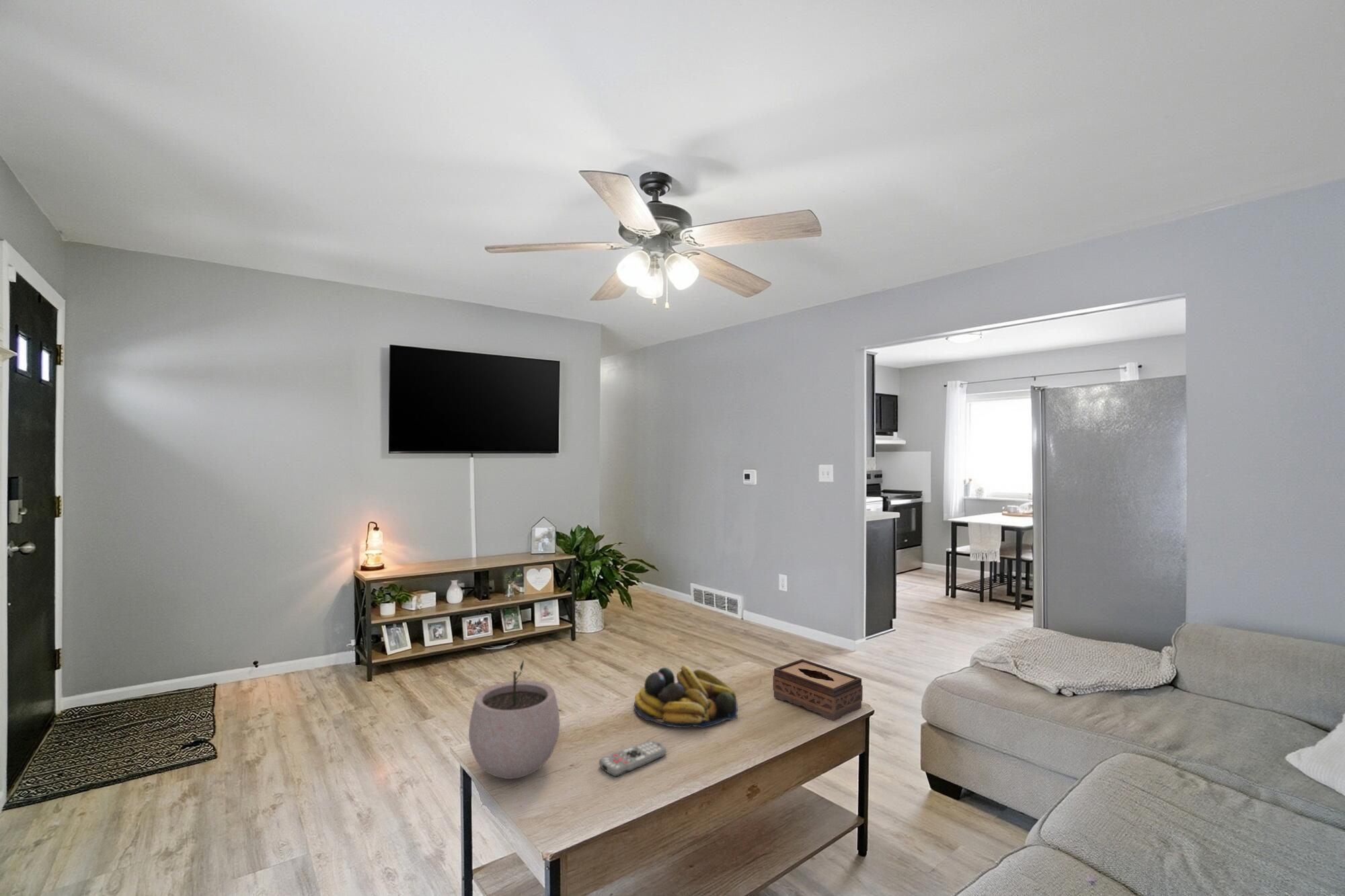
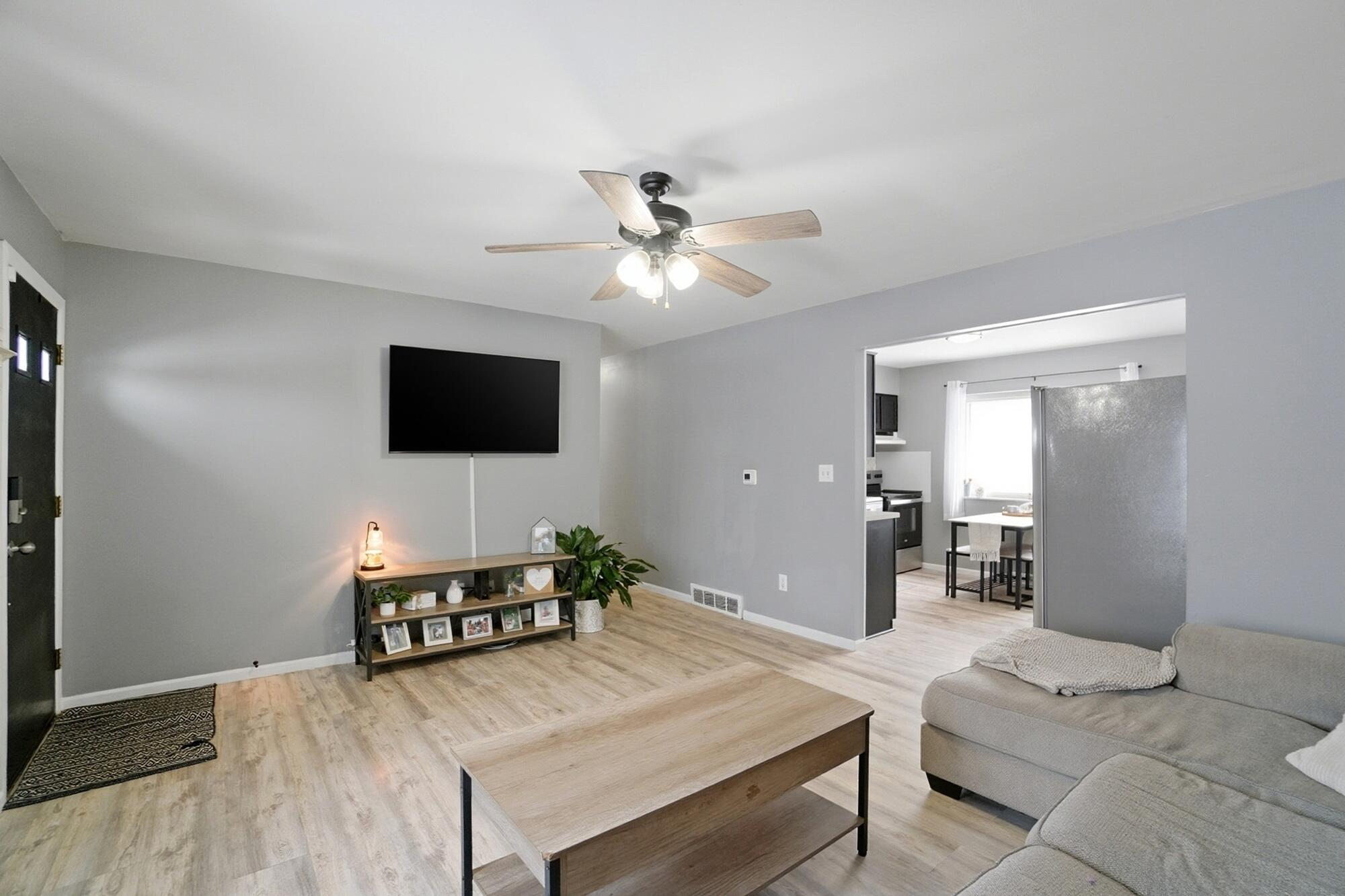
- plant pot [468,659,561,780]
- remote control [599,740,667,777]
- tissue box [772,659,863,722]
- fruit bowl [633,665,739,729]
